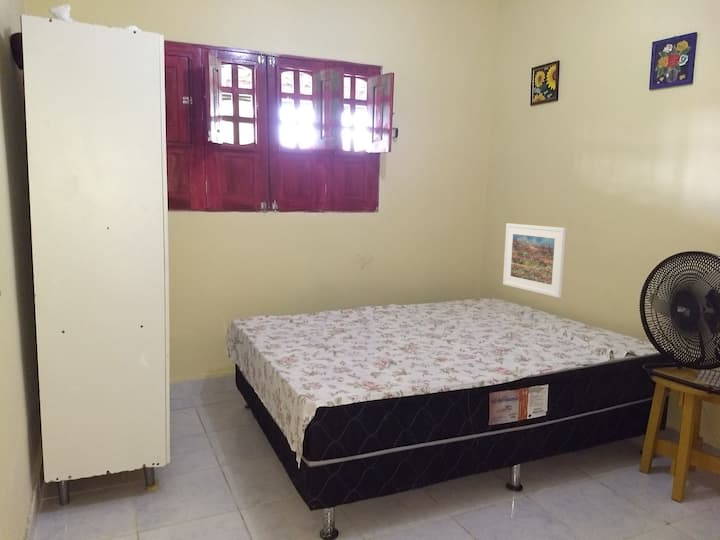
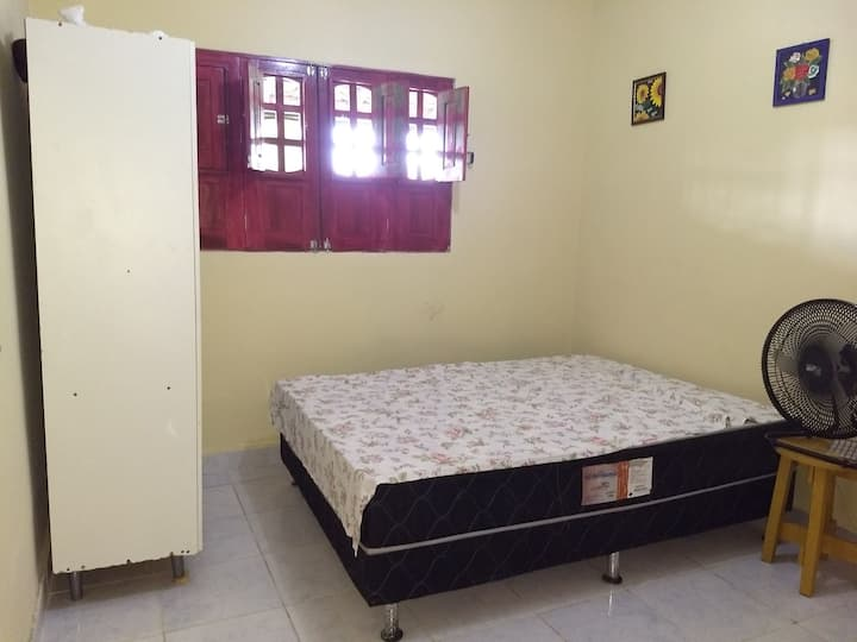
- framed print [502,222,567,299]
